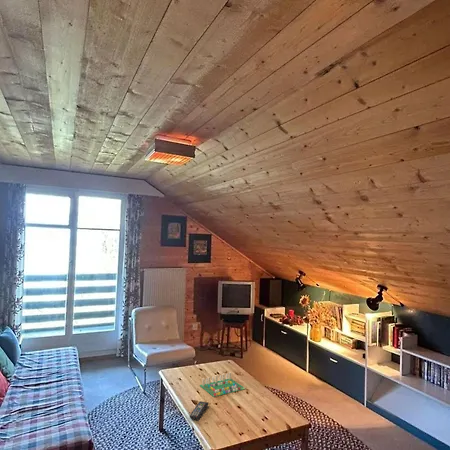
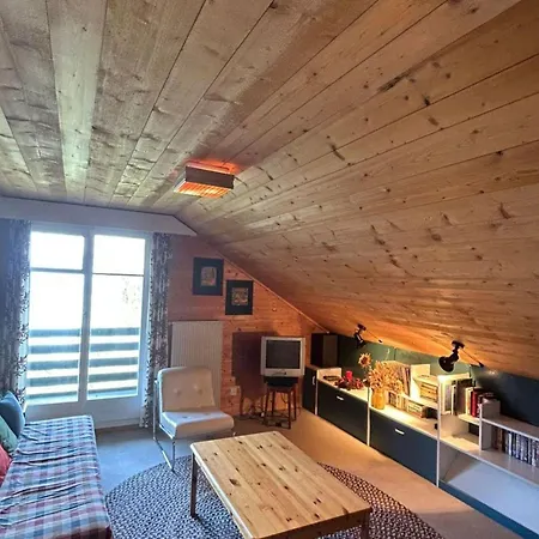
- remote control [188,400,210,420]
- board game [199,371,247,398]
